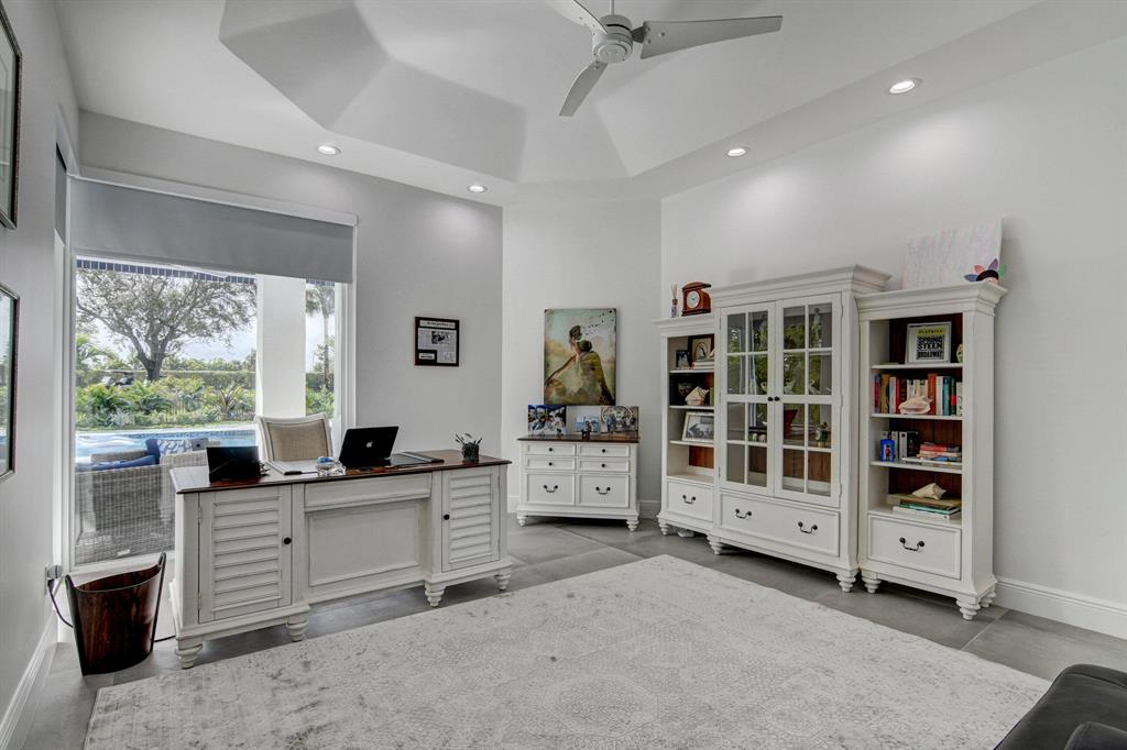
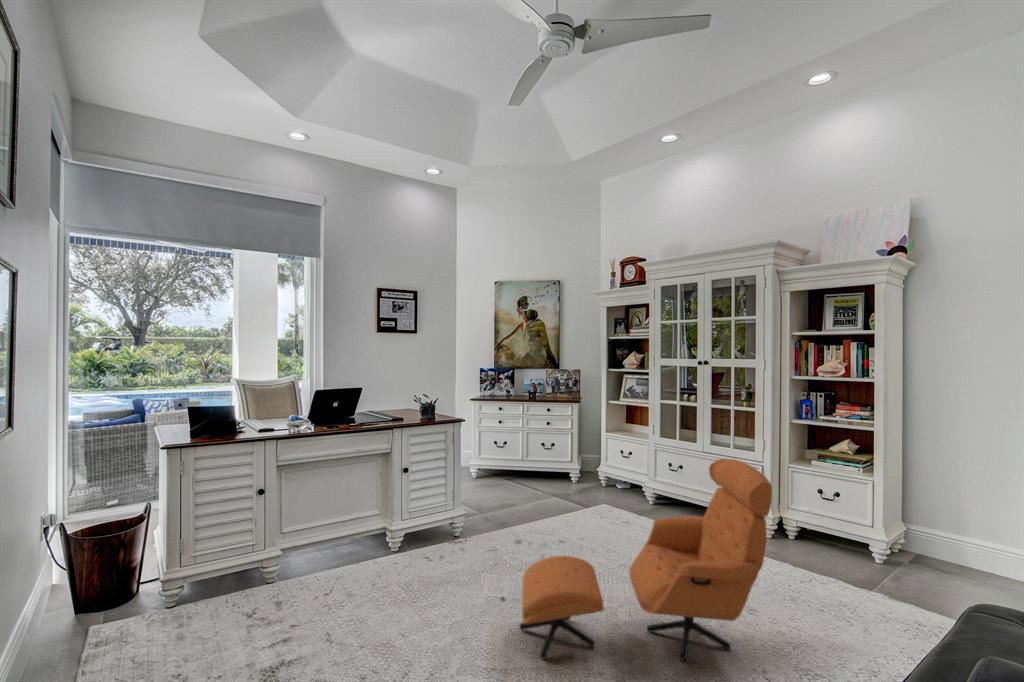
+ armchair [518,458,773,663]
